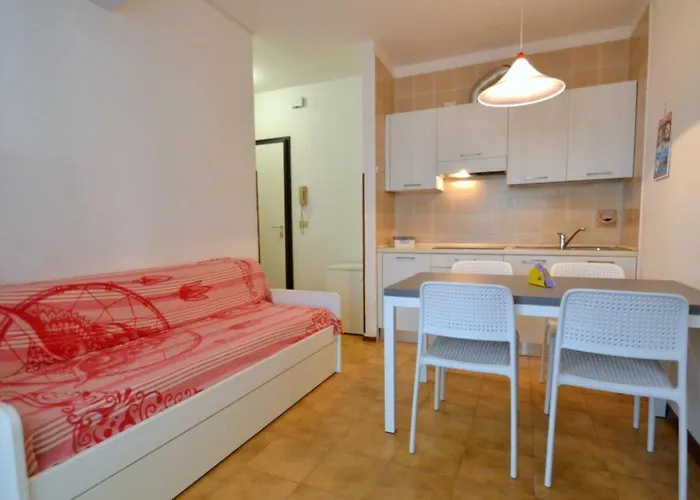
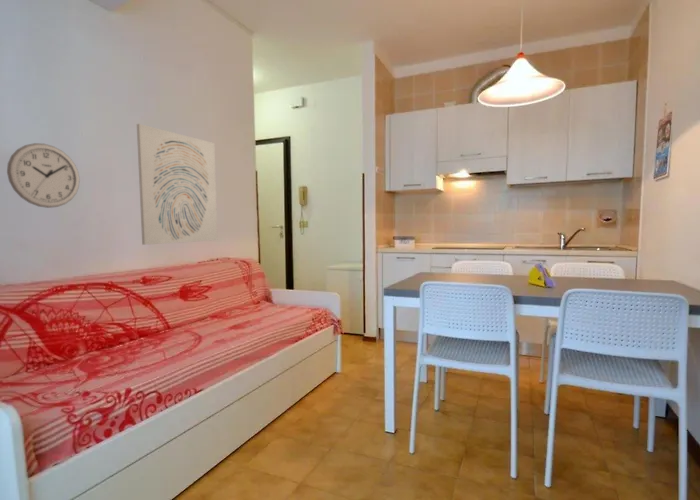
+ wall clock [6,142,81,209]
+ wall art [136,123,218,246]
